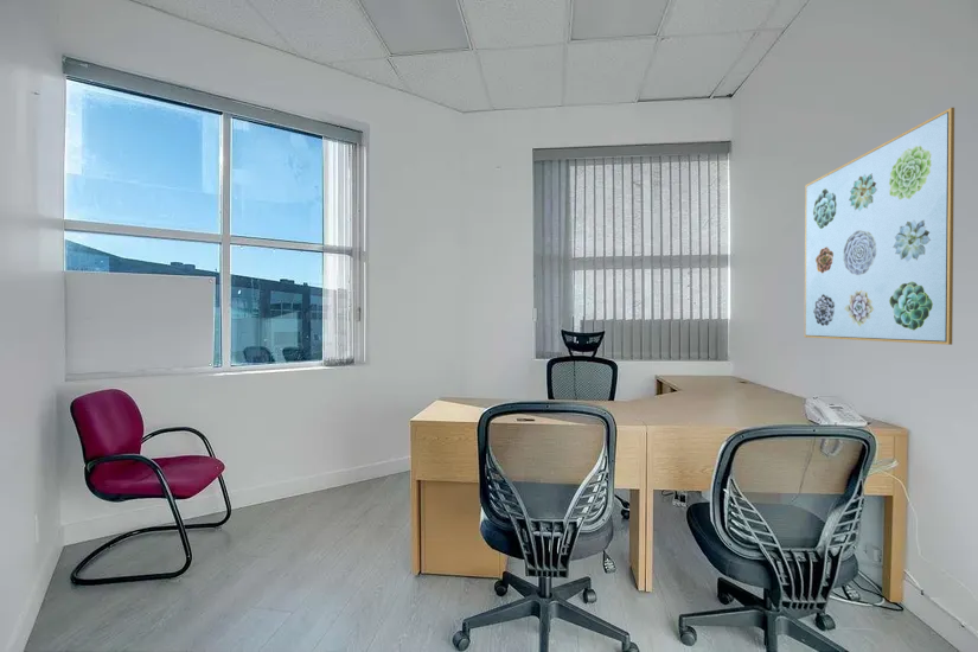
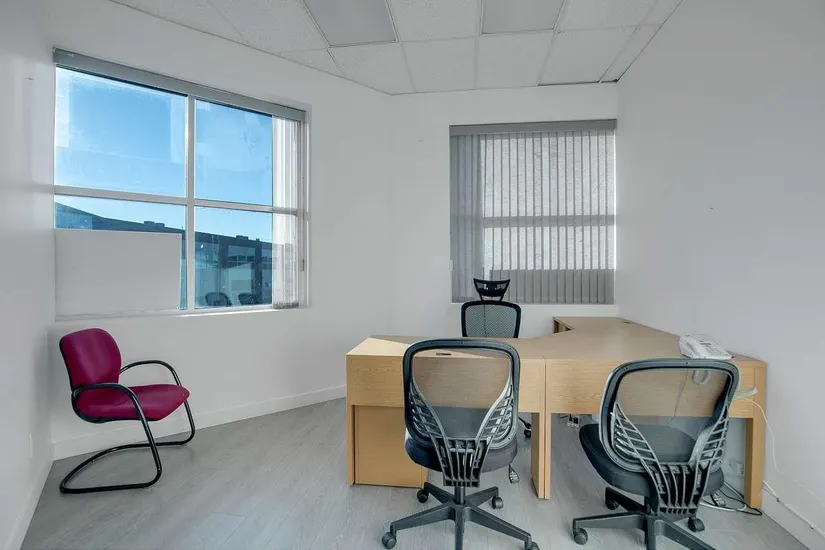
- wall art [804,107,955,346]
